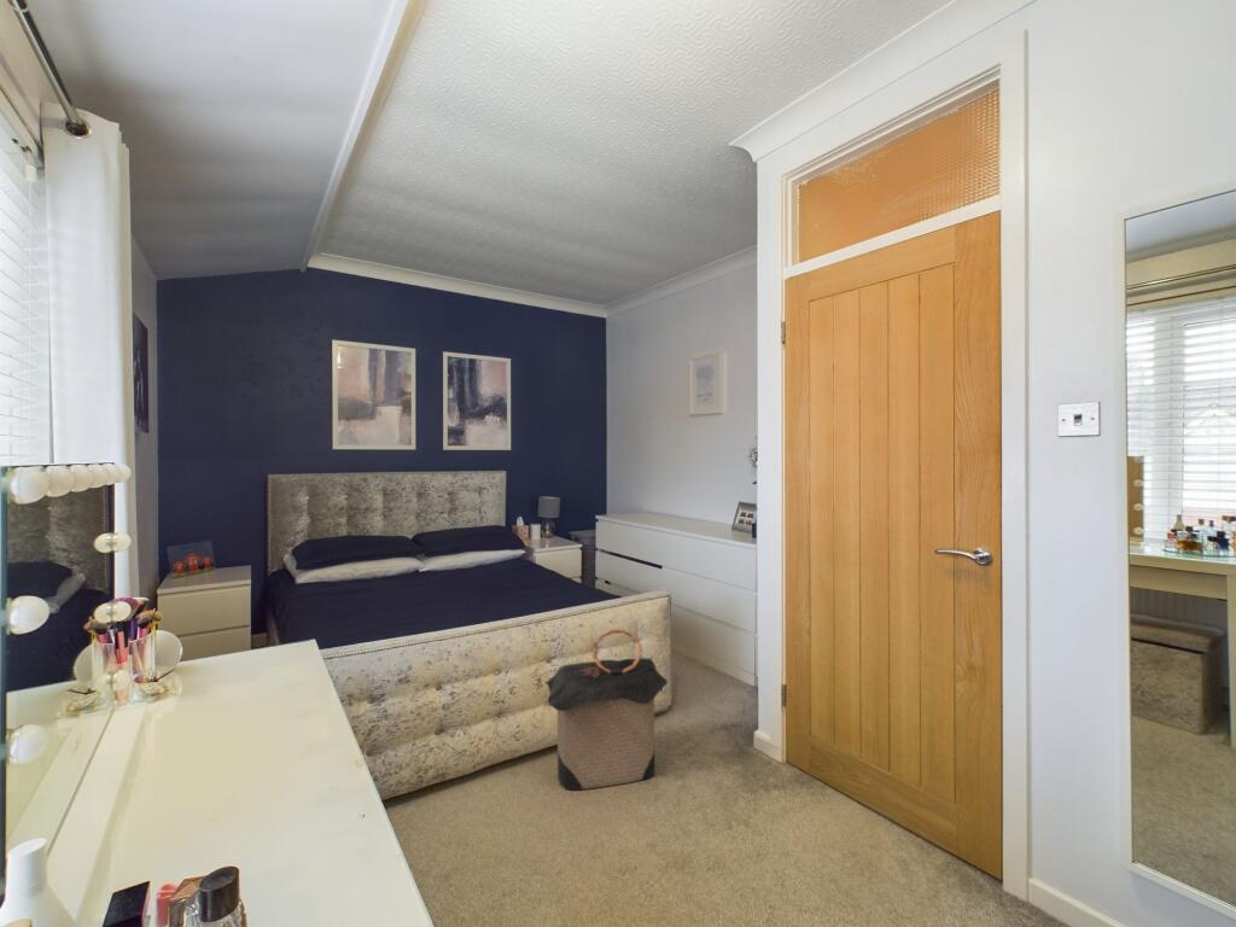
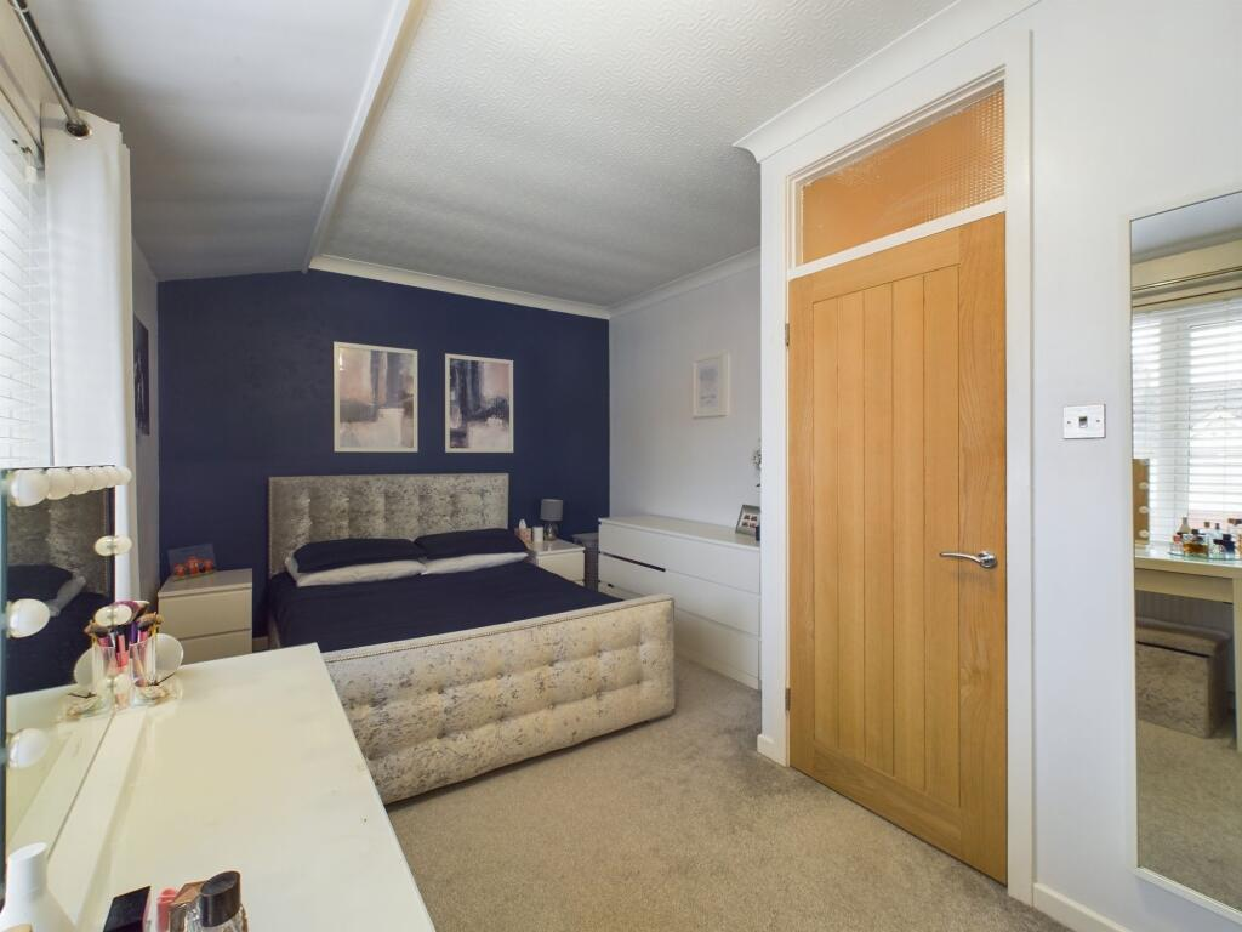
- laundry hamper [544,629,669,792]
